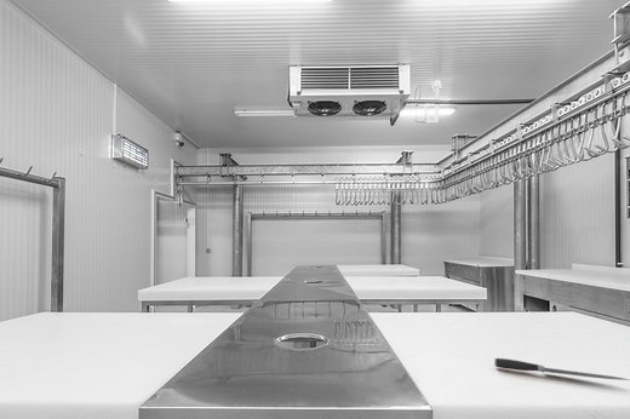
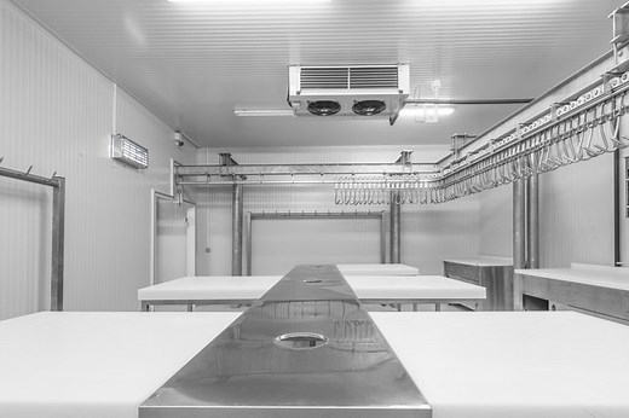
- kitchen knife [493,357,630,381]
